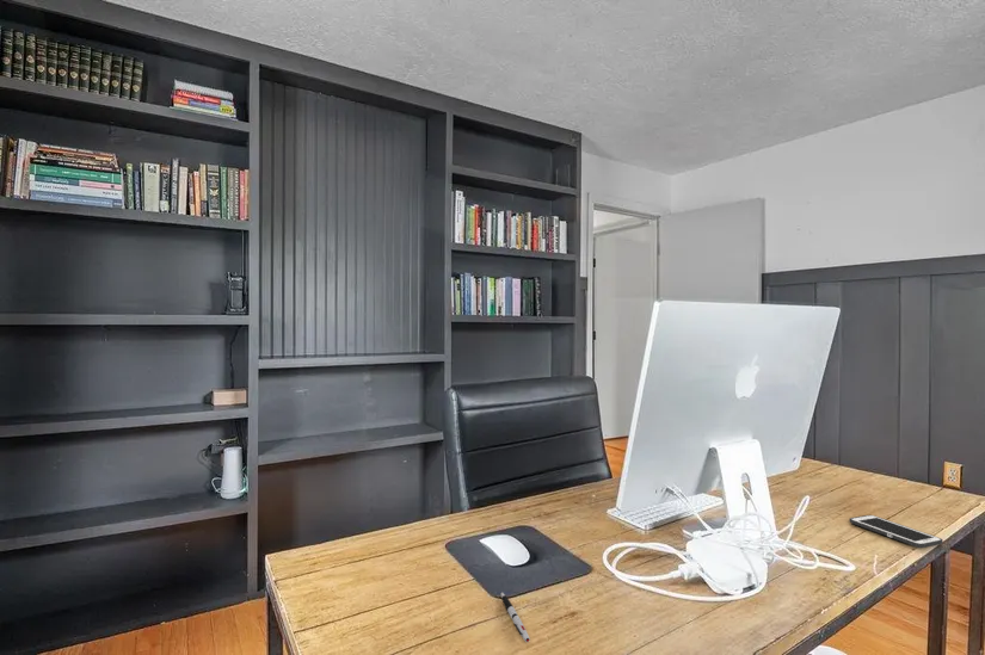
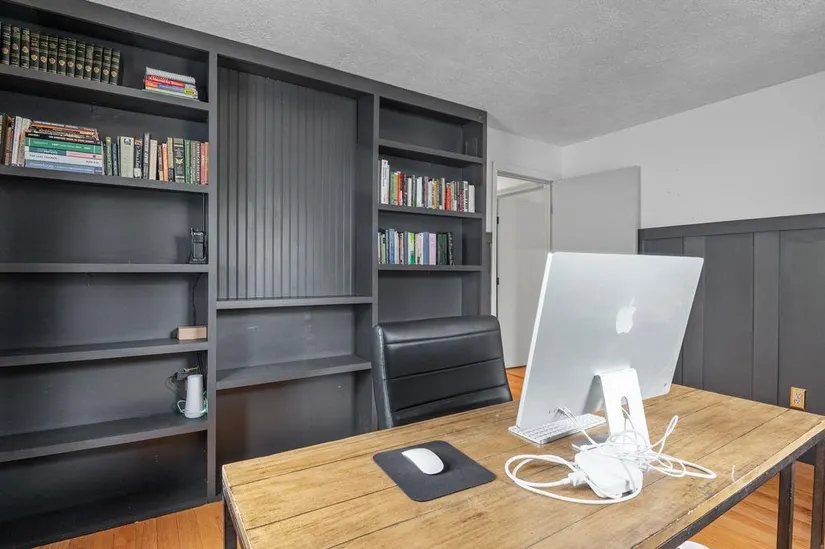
- pen [500,592,531,643]
- cell phone [848,514,944,549]
